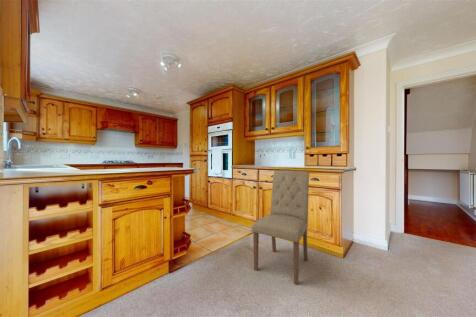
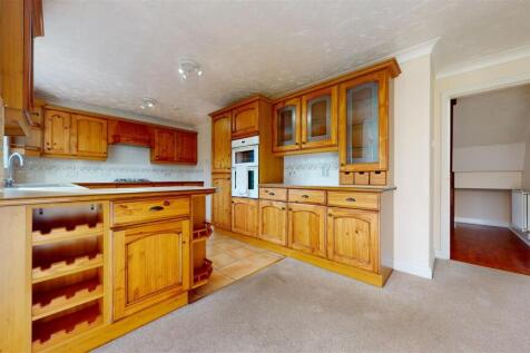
- dining chair [251,169,310,286]
